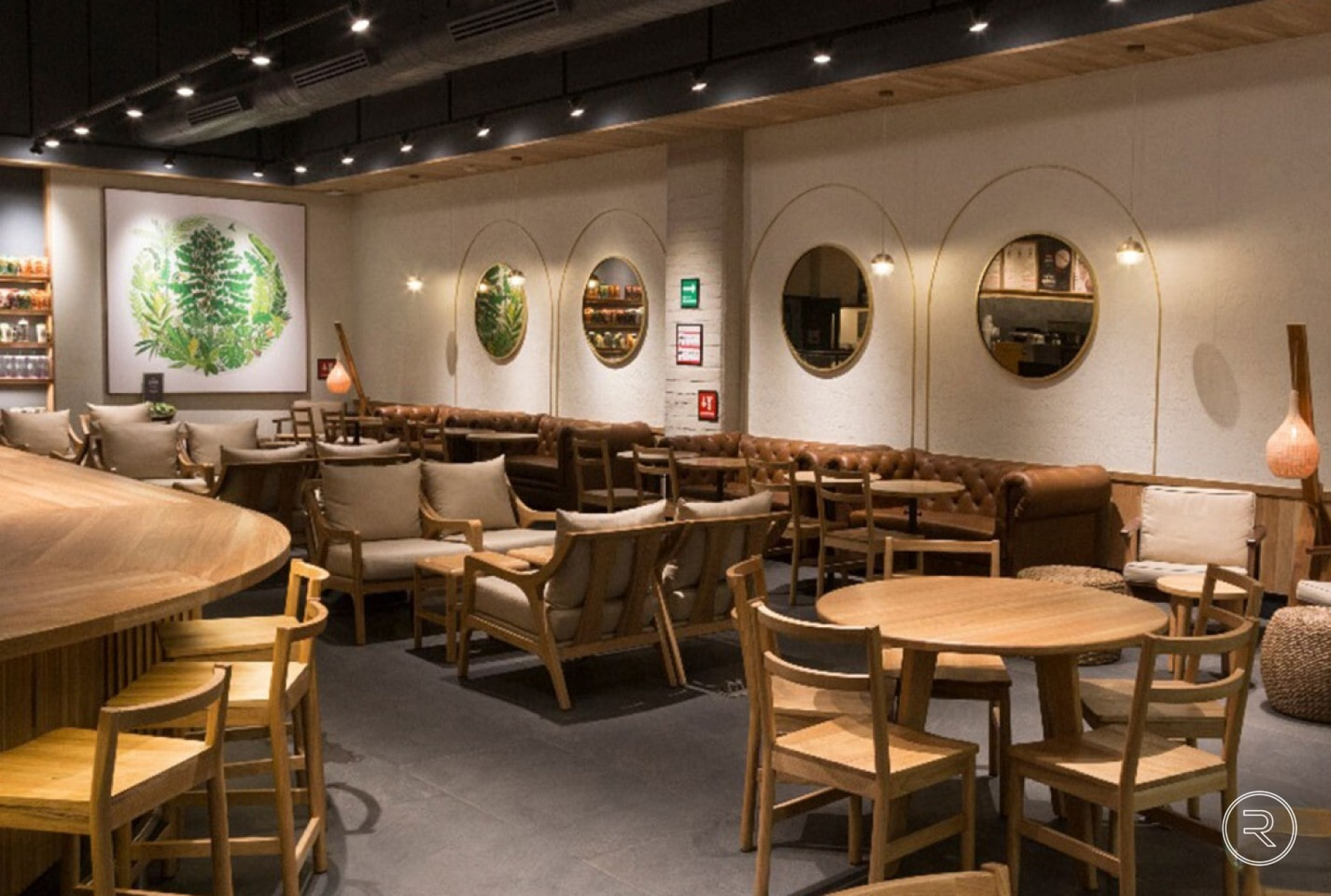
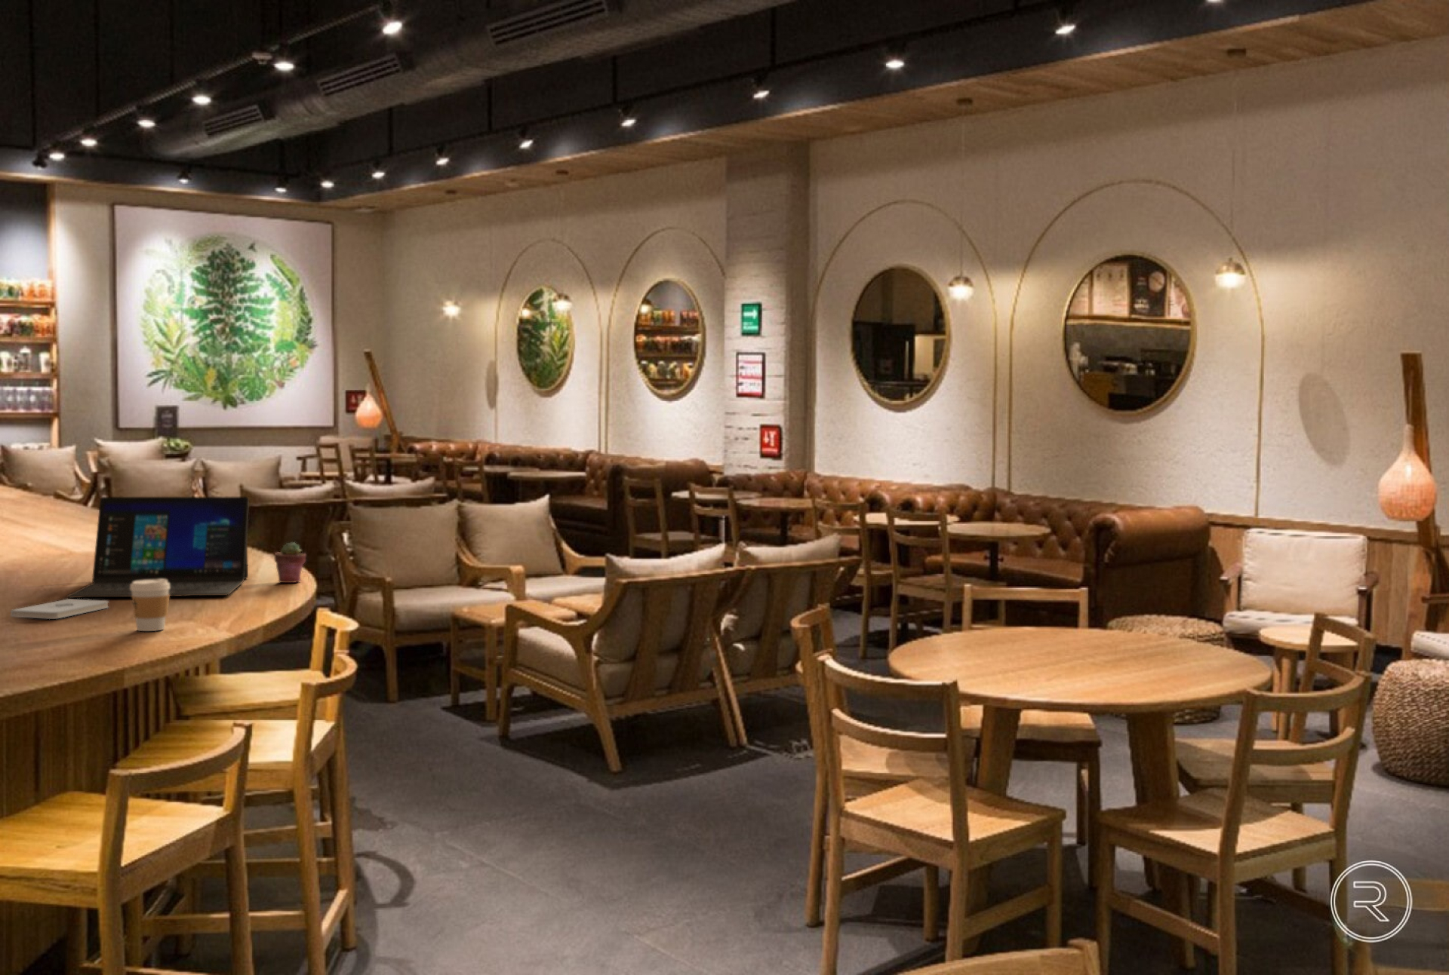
+ coffee cup [131,579,170,632]
+ laptop [65,496,249,598]
+ notepad [10,598,110,620]
+ potted succulent [273,542,306,583]
